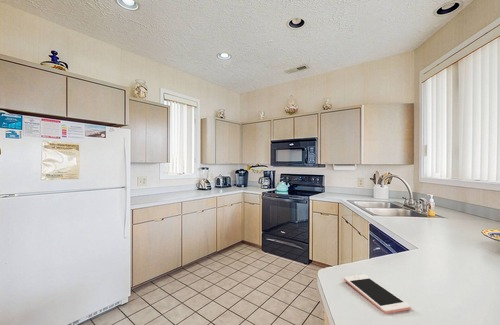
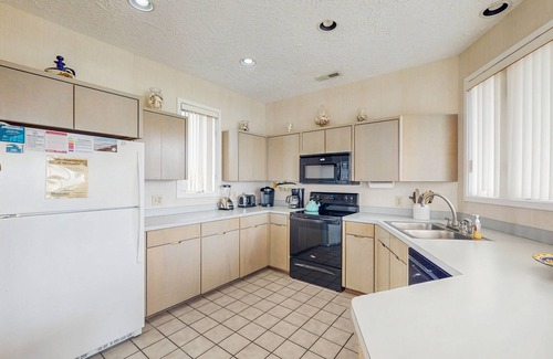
- cell phone [343,274,411,314]
